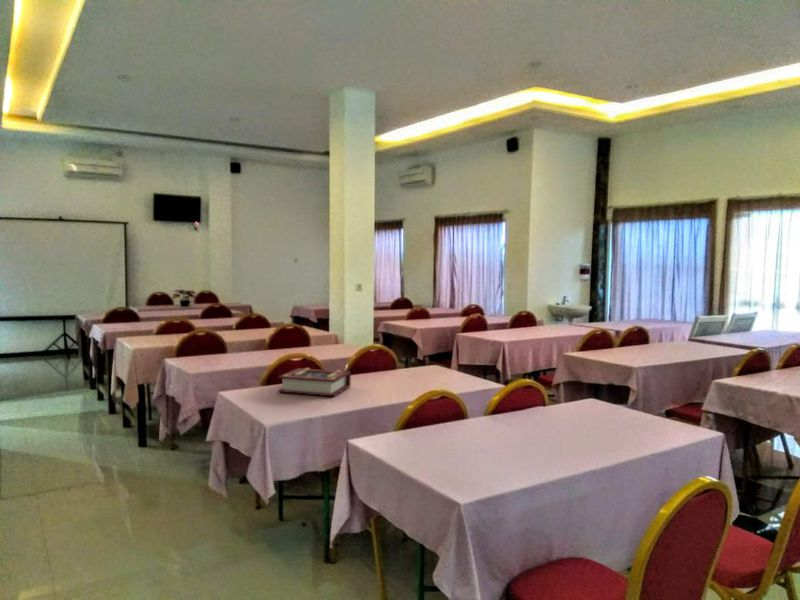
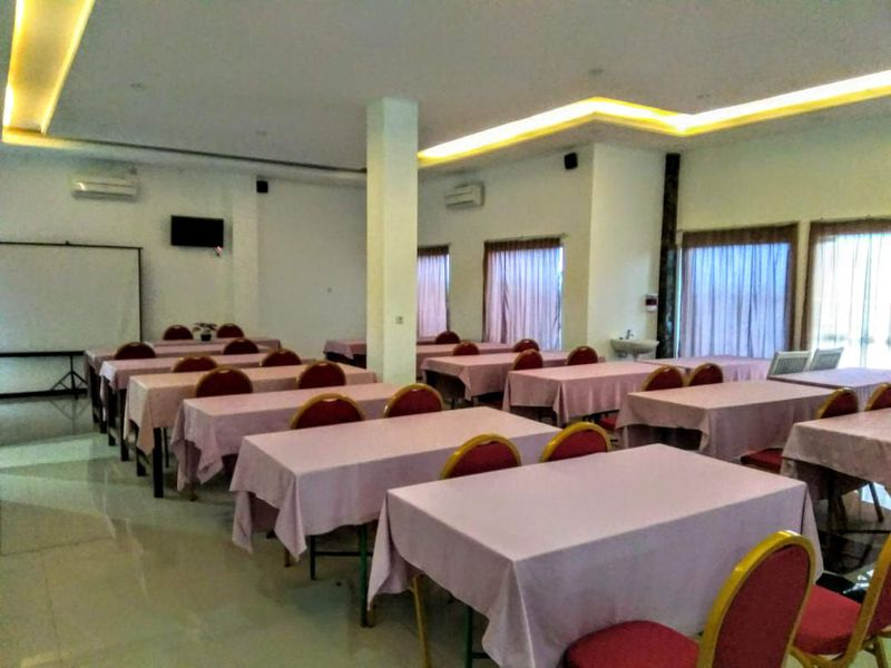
- book [277,367,352,397]
